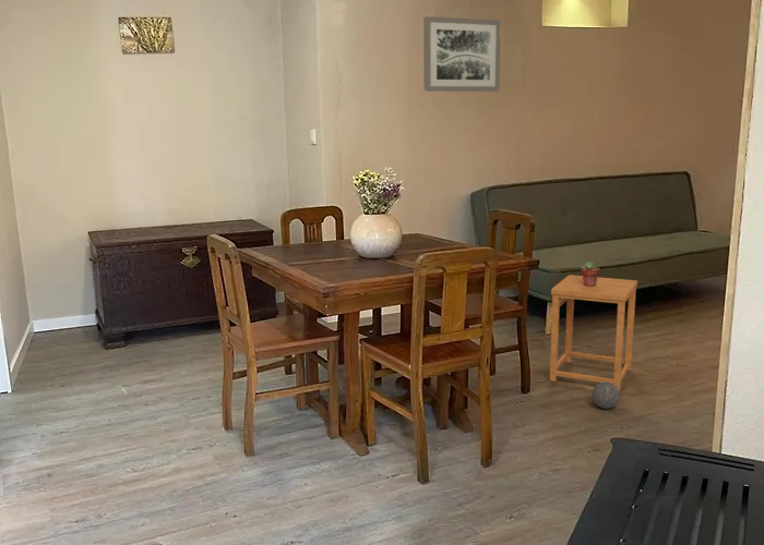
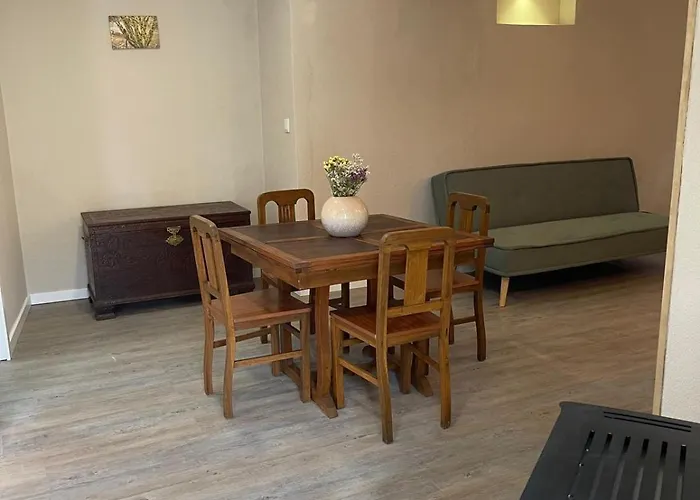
- potted succulent [580,261,600,287]
- wall art [422,15,502,93]
- side table [549,274,638,392]
- ball [592,382,621,410]
